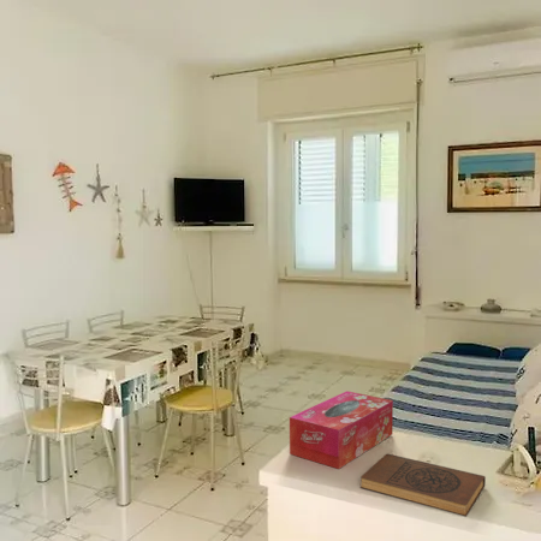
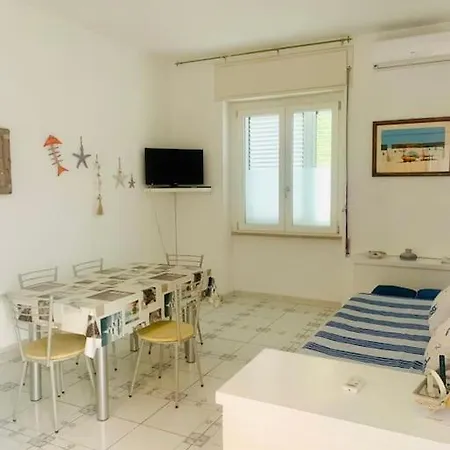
- book [359,453,487,517]
- tissue box [289,390,394,470]
